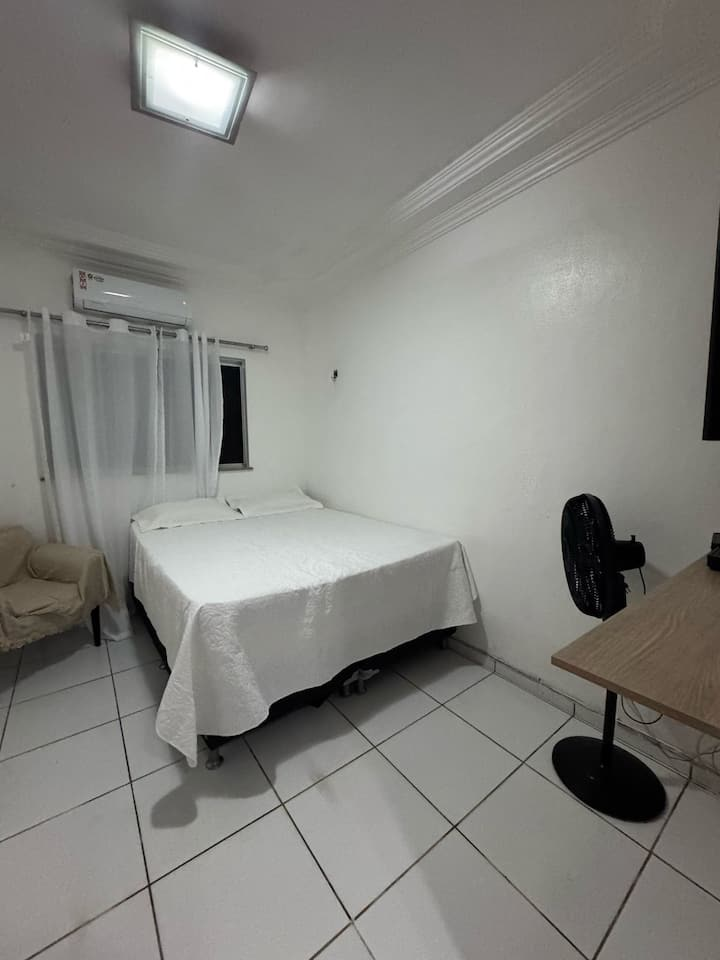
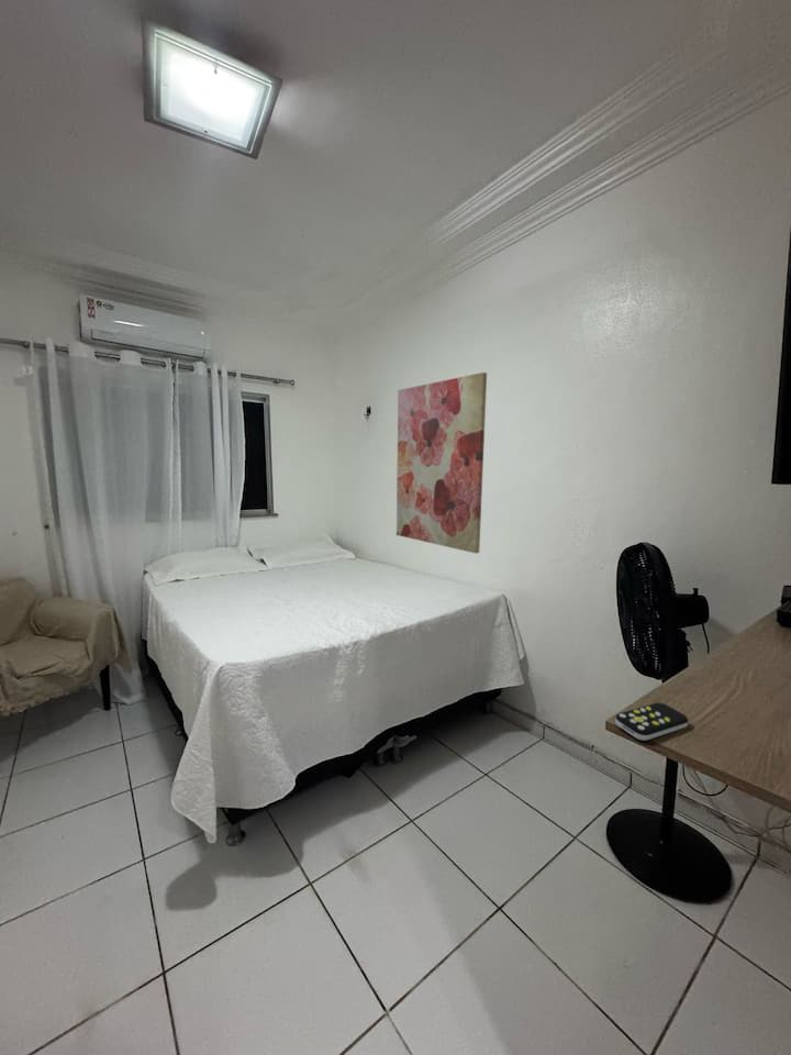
+ remote control [614,702,690,742]
+ wall art [396,371,488,555]
